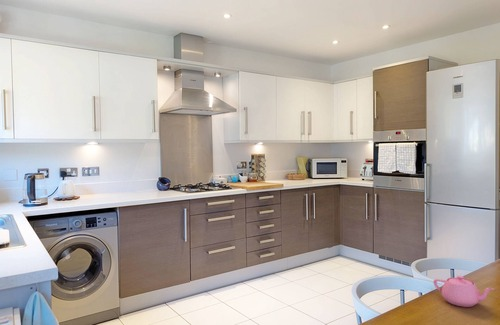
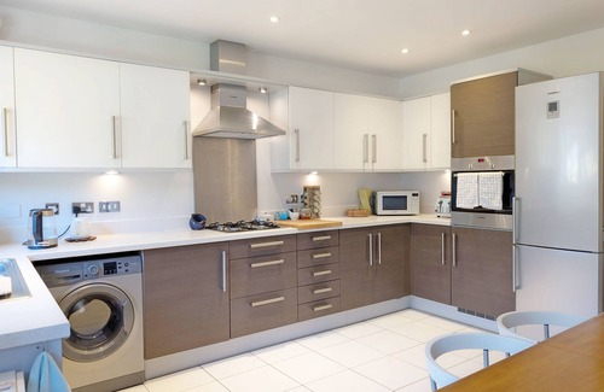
- teapot [433,275,494,308]
